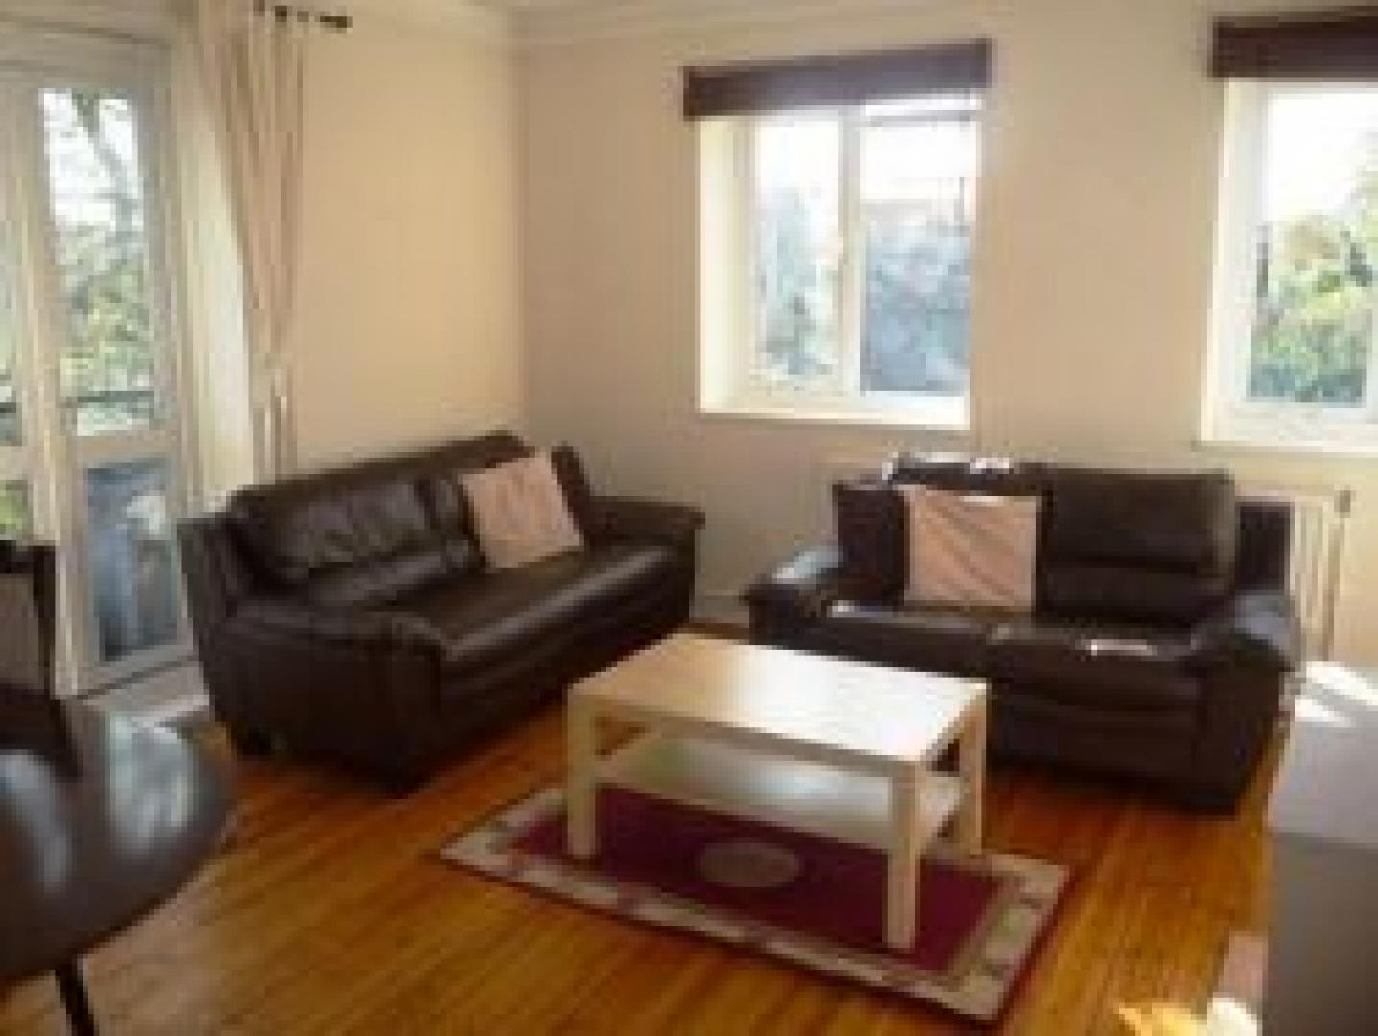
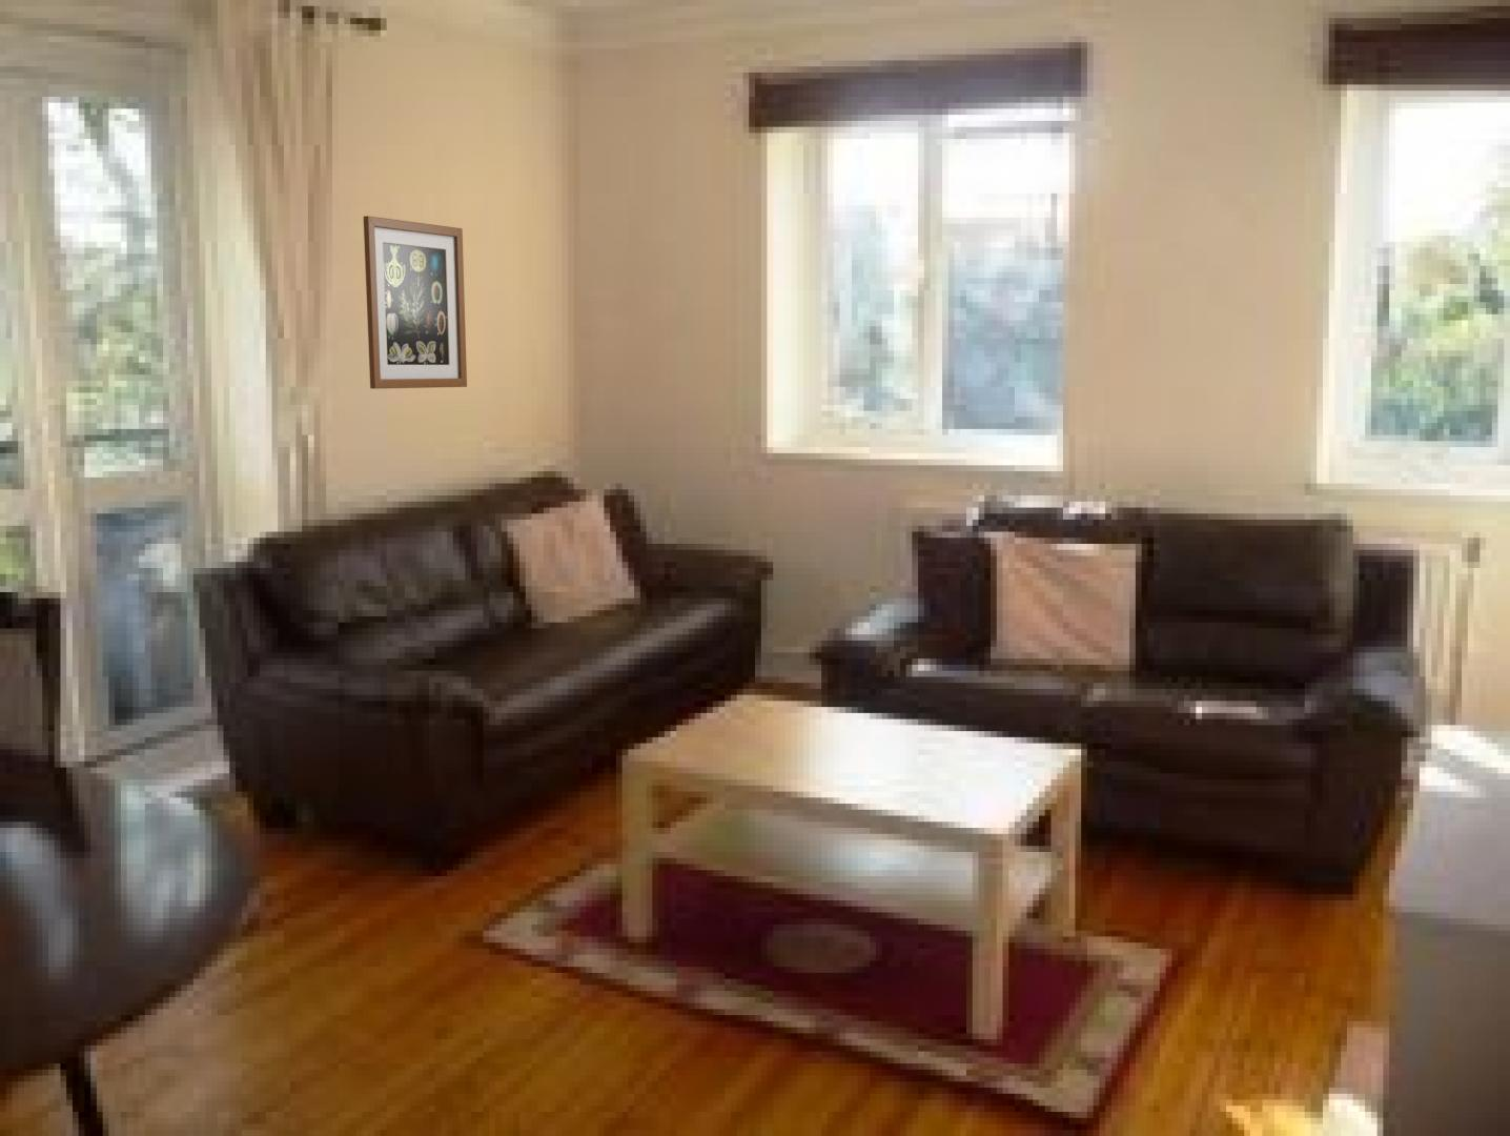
+ wall art [363,215,468,389]
